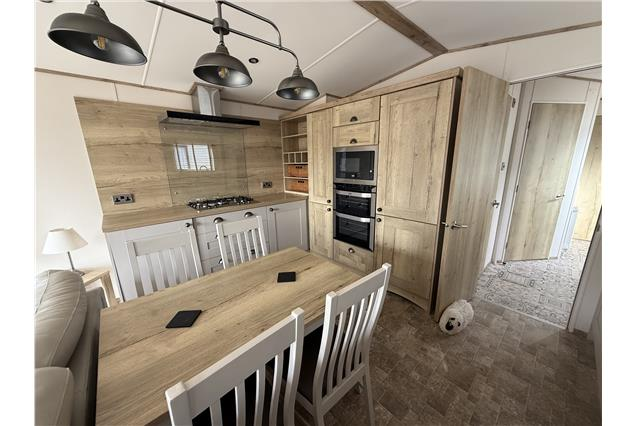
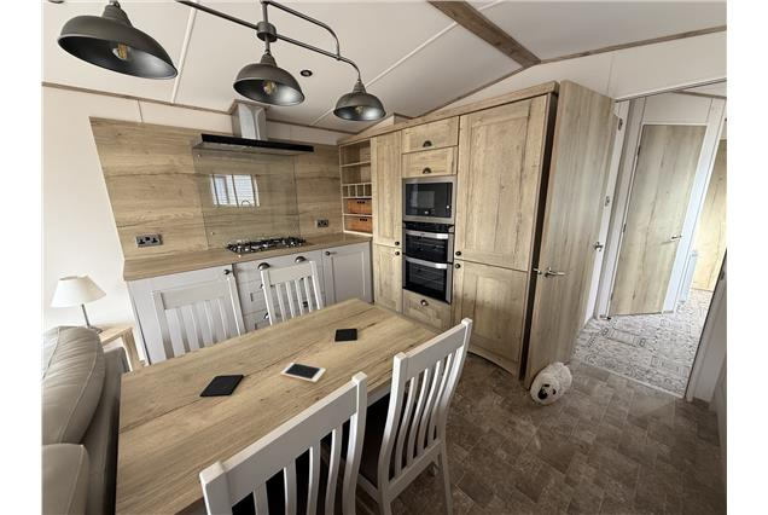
+ cell phone [279,361,327,383]
